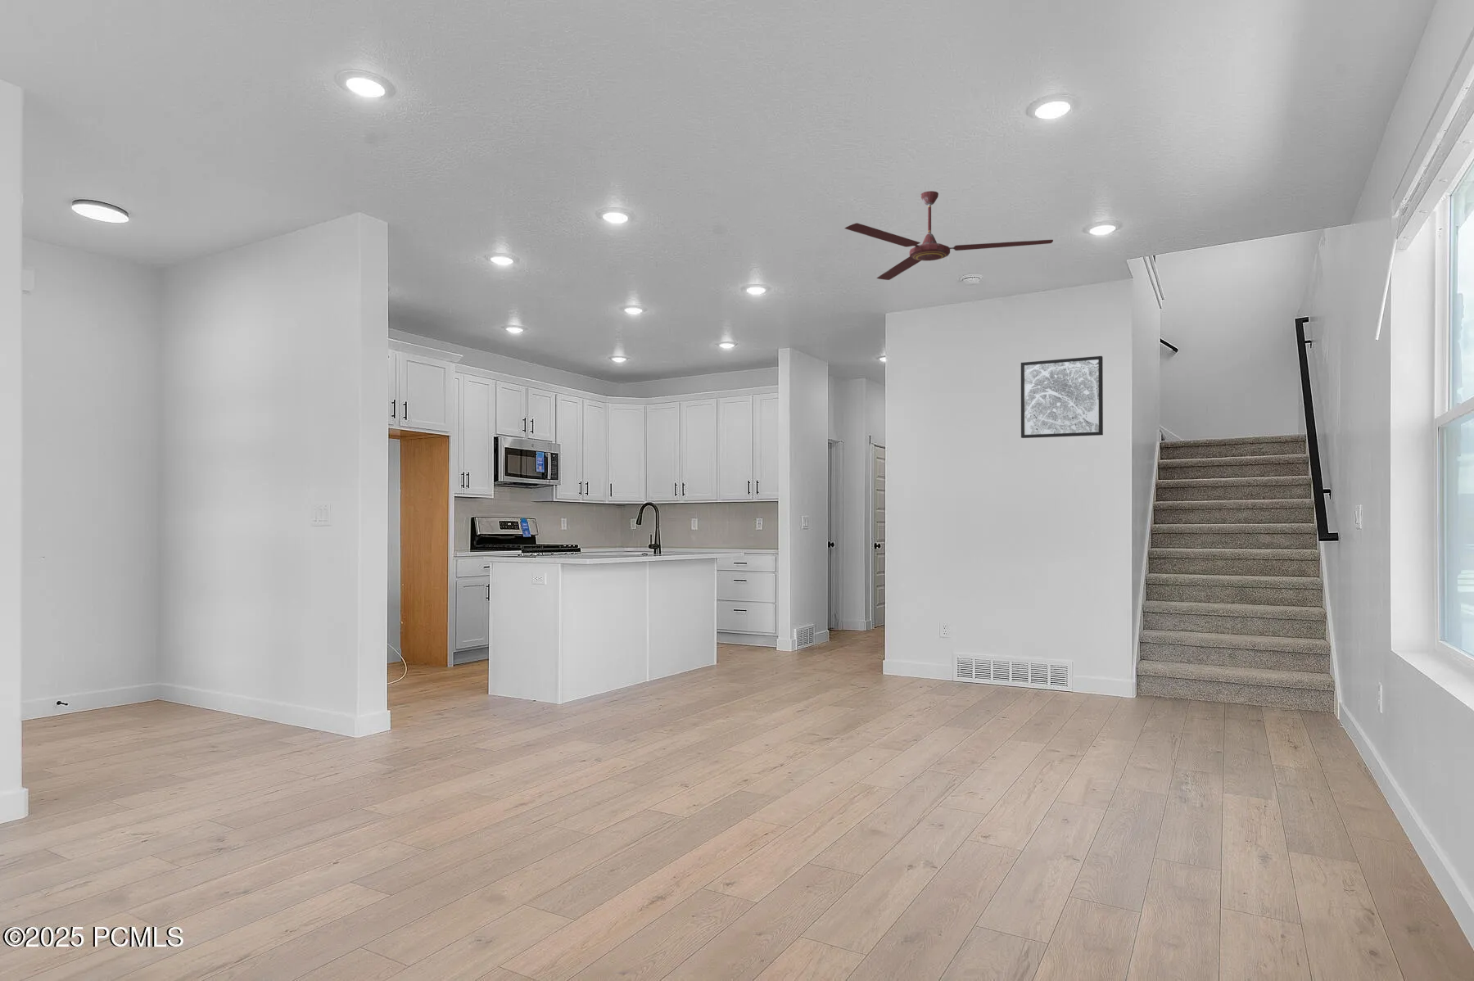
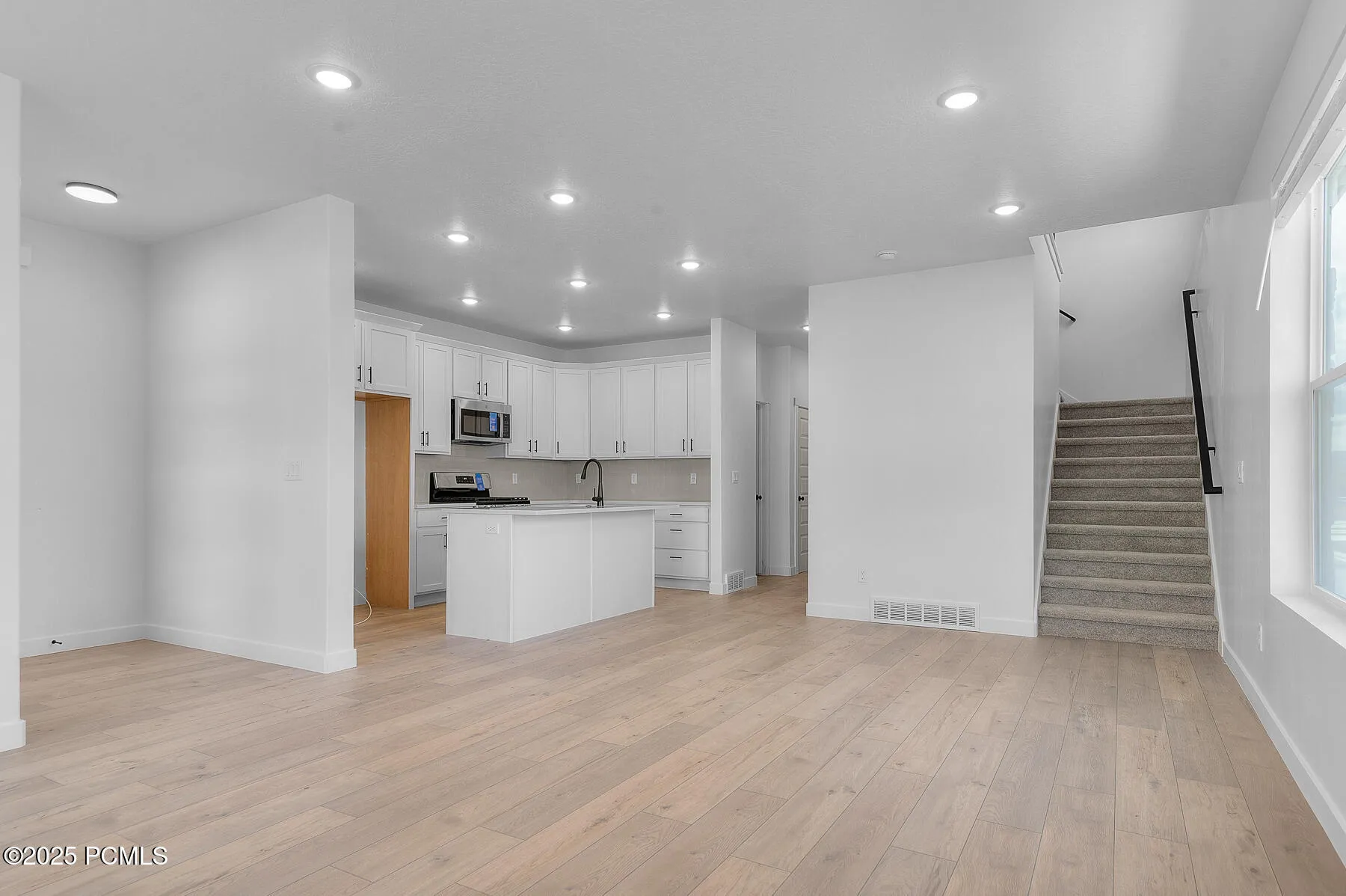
- ceiling fan [844,191,1053,281]
- wall art [1021,356,1104,439]
